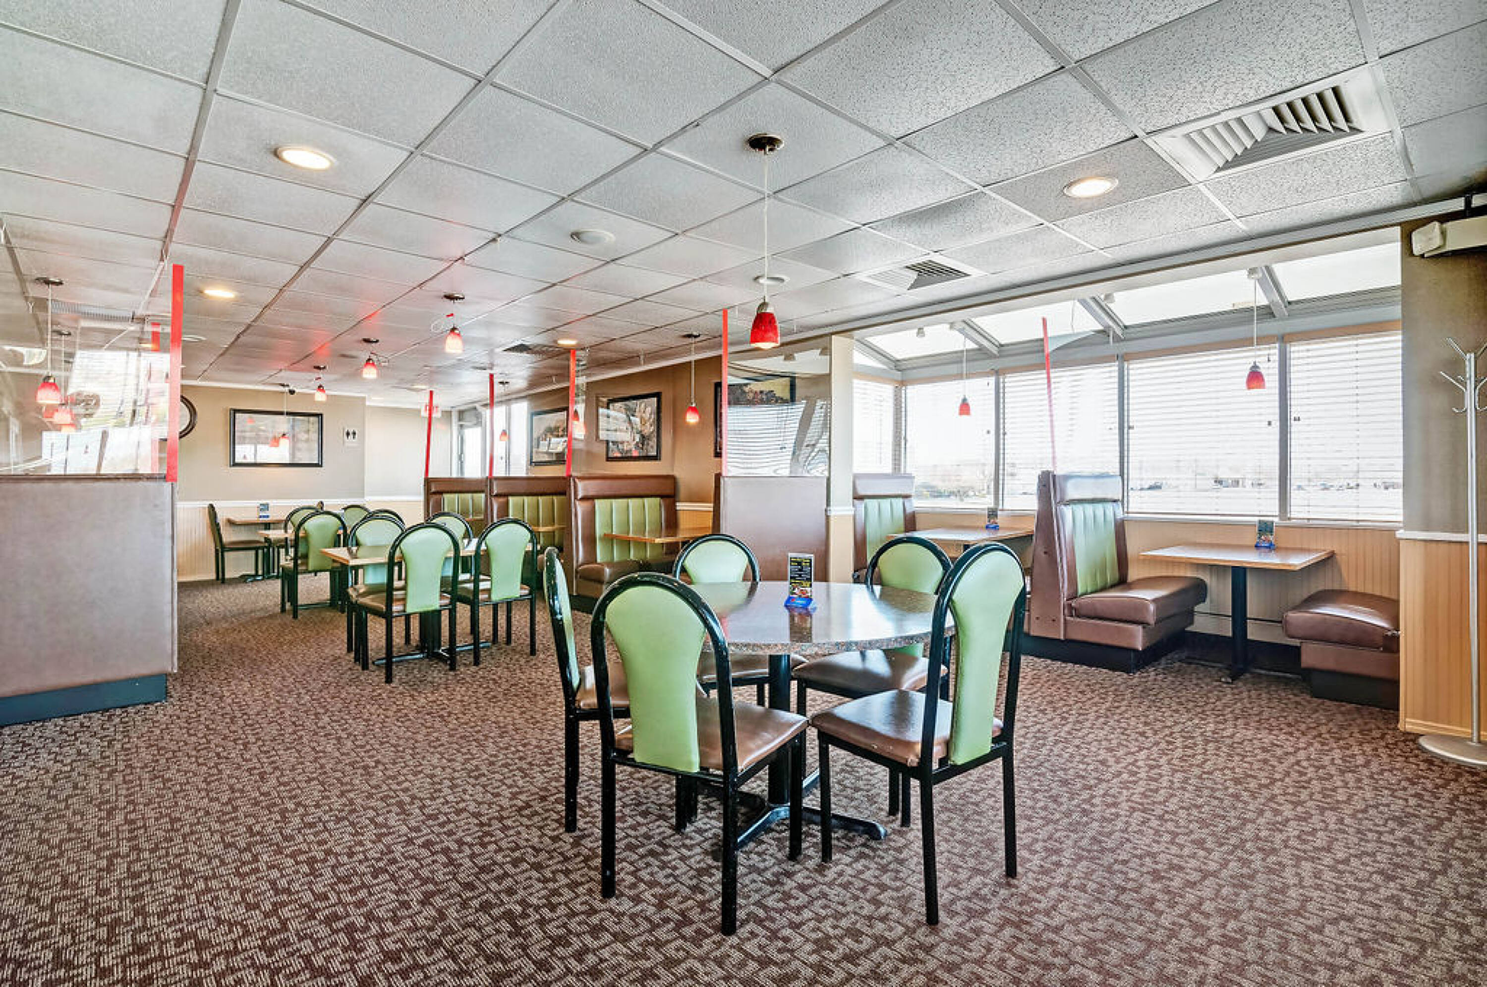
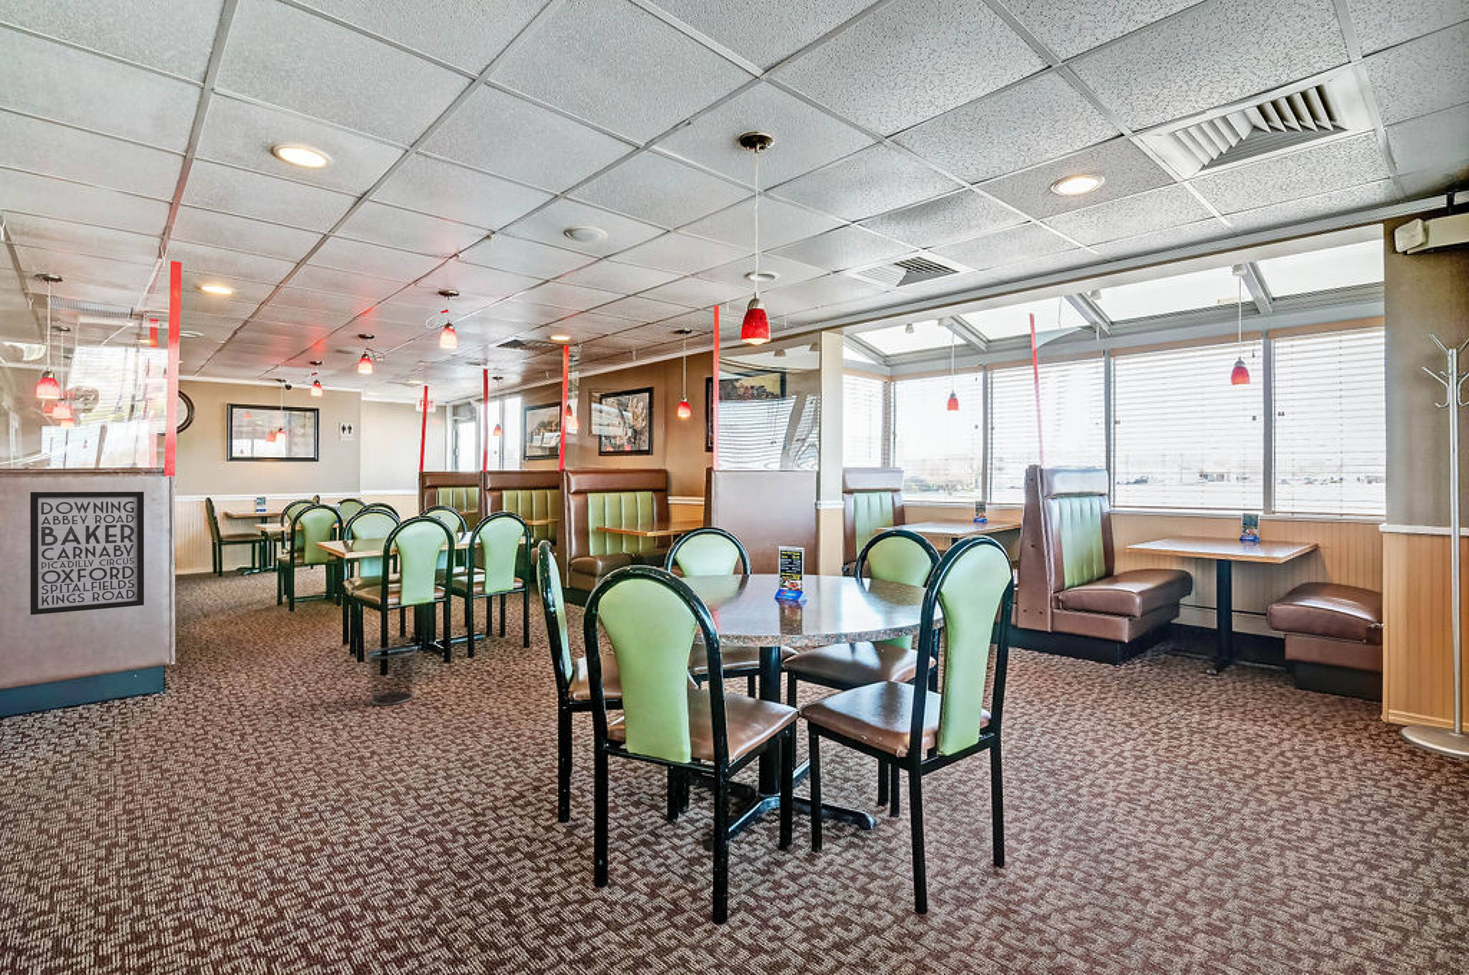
+ waste bin [367,646,418,706]
+ wall art [29,492,145,615]
